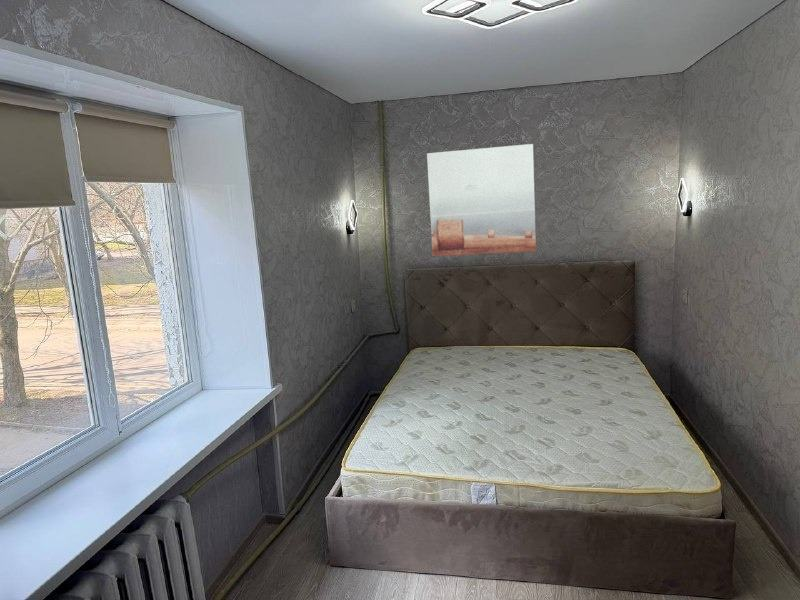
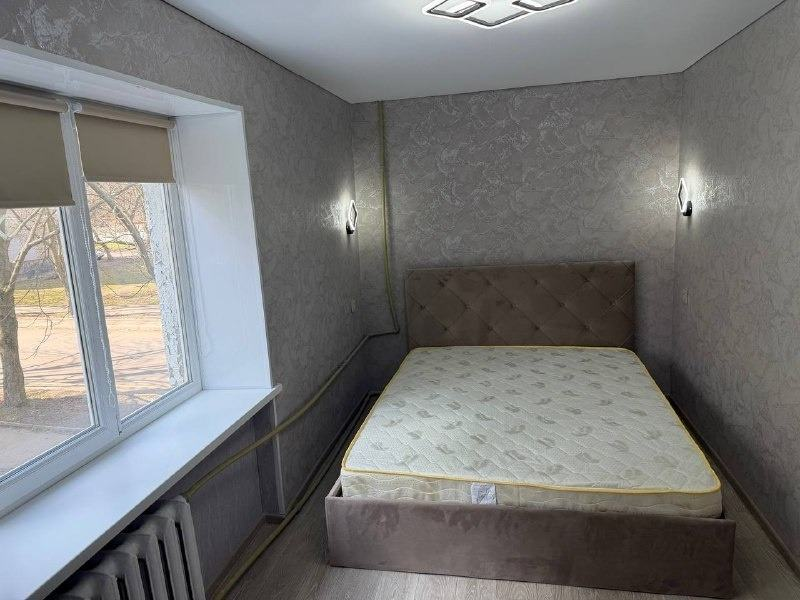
- wall art [426,143,537,257]
